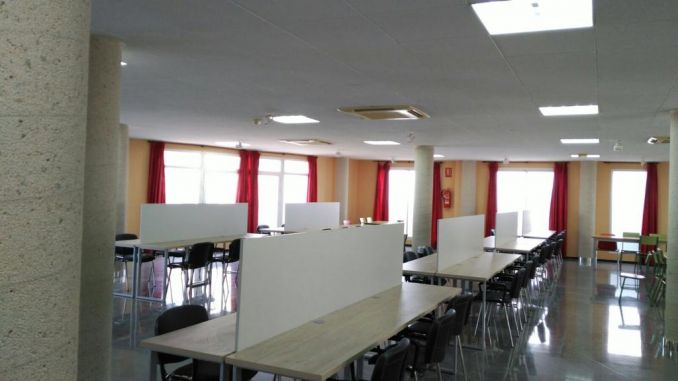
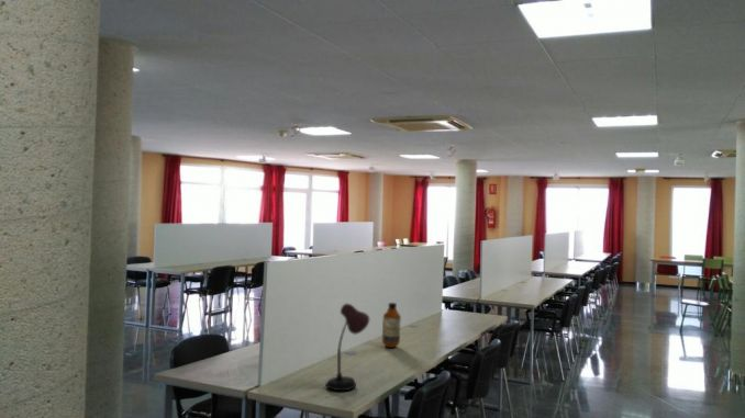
+ desk lamp [324,303,370,392]
+ bottle [381,302,402,349]
